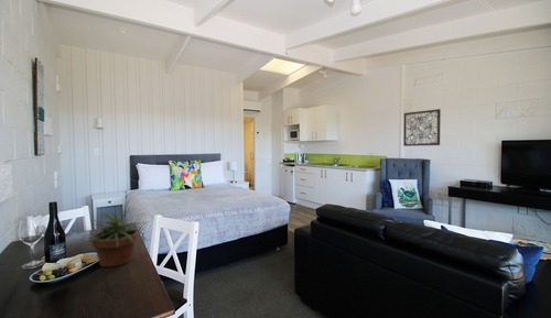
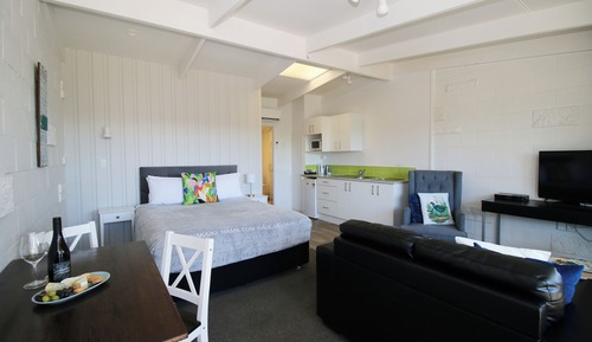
- potted plant [80,208,149,268]
- wall art [402,108,442,147]
